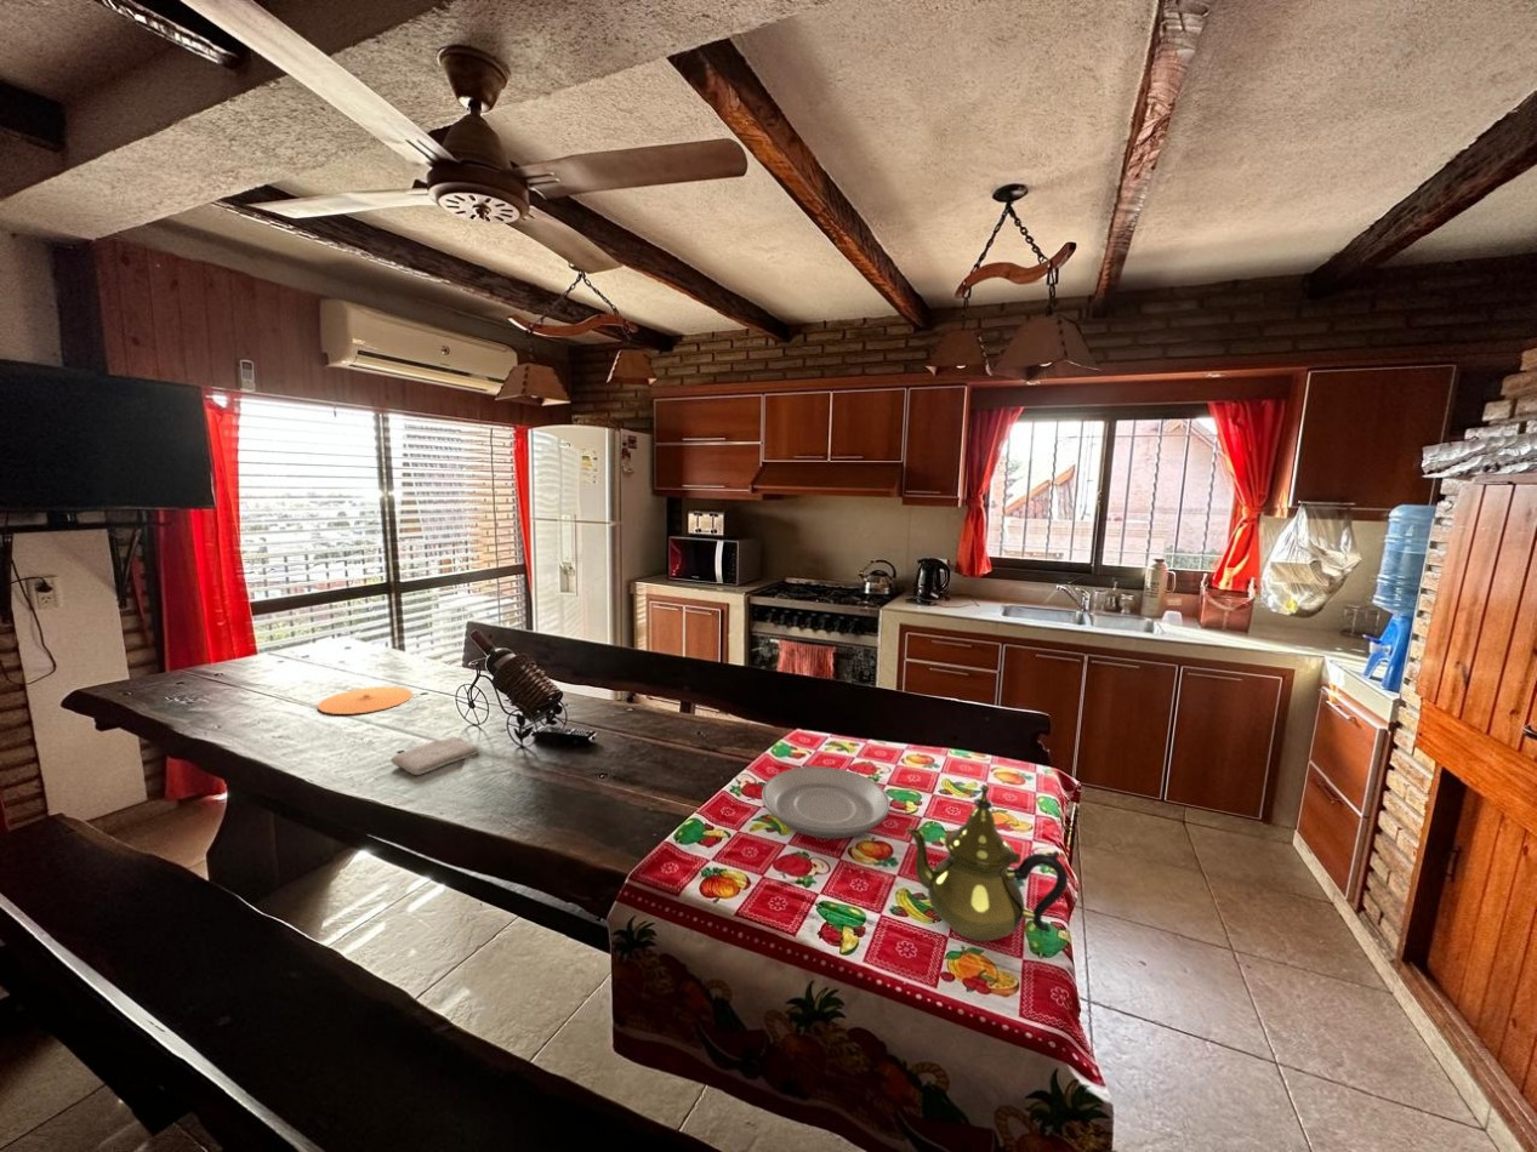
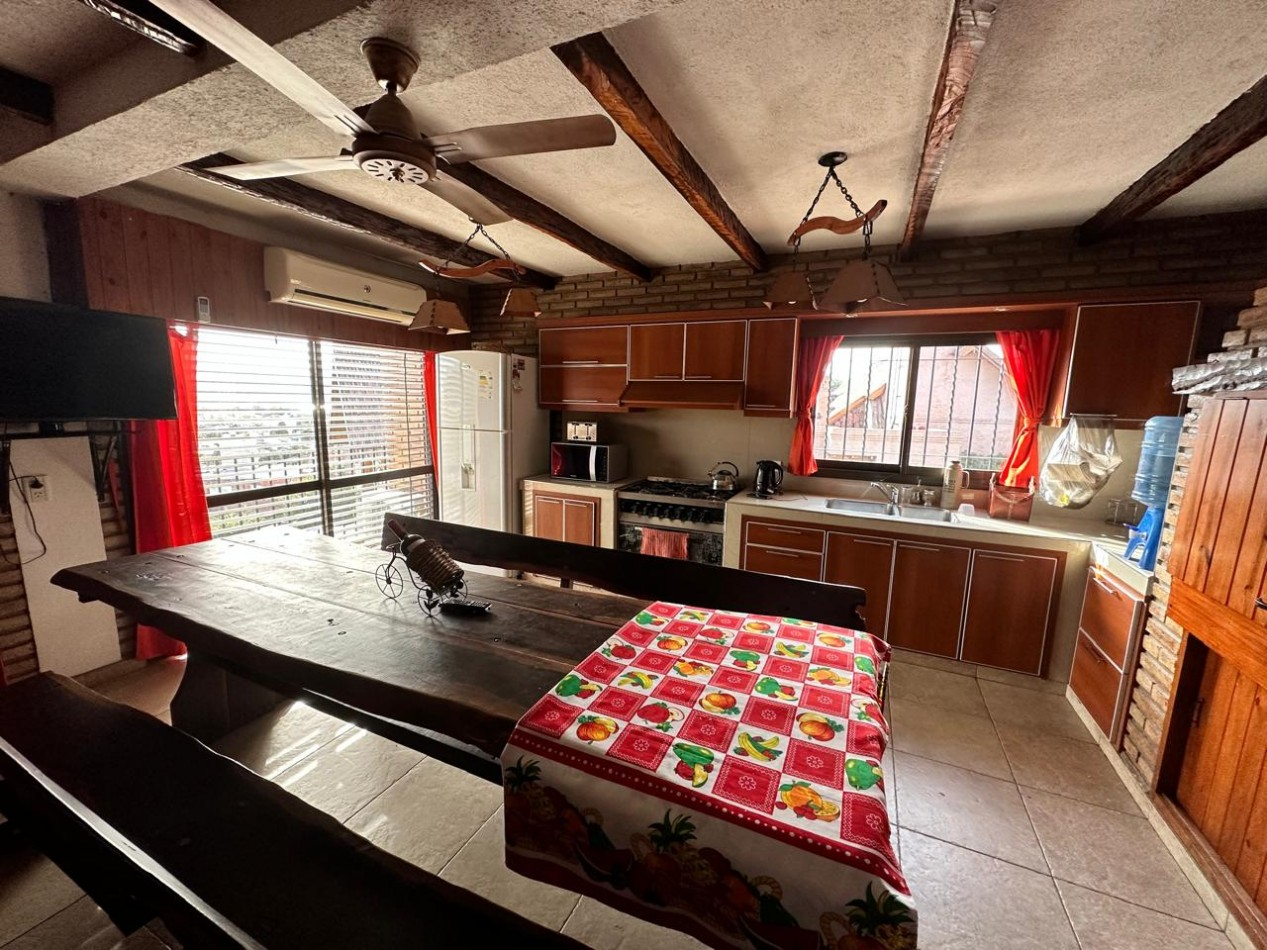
- plate [317,685,414,715]
- teapot [905,783,1069,942]
- plate [761,765,892,840]
- washcloth [389,736,479,776]
